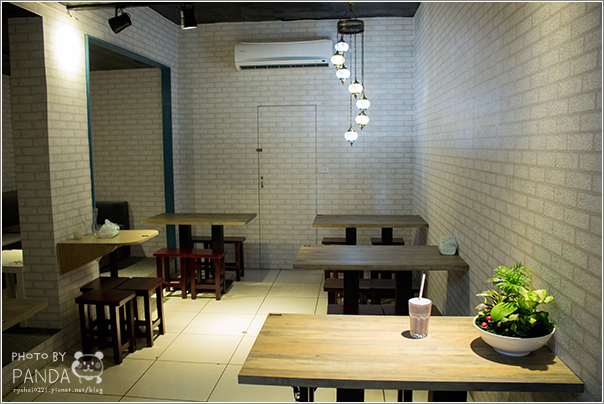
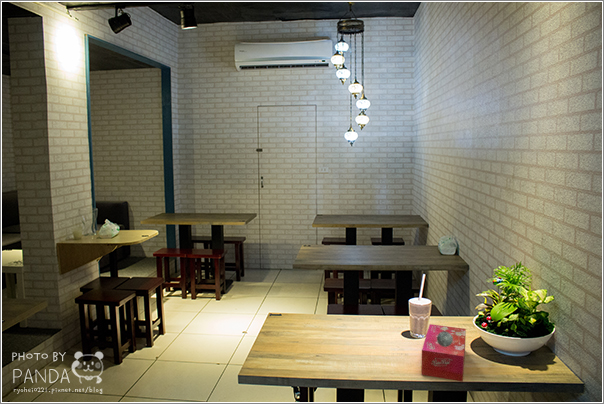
+ tissue box [420,323,467,383]
